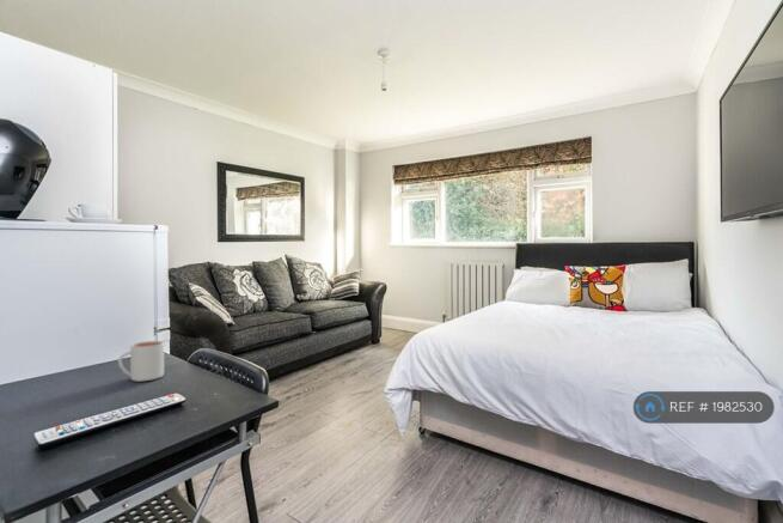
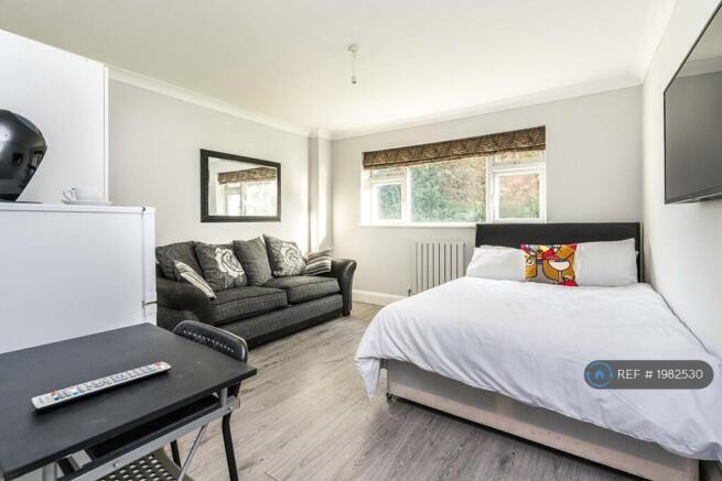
- mug [117,340,165,383]
